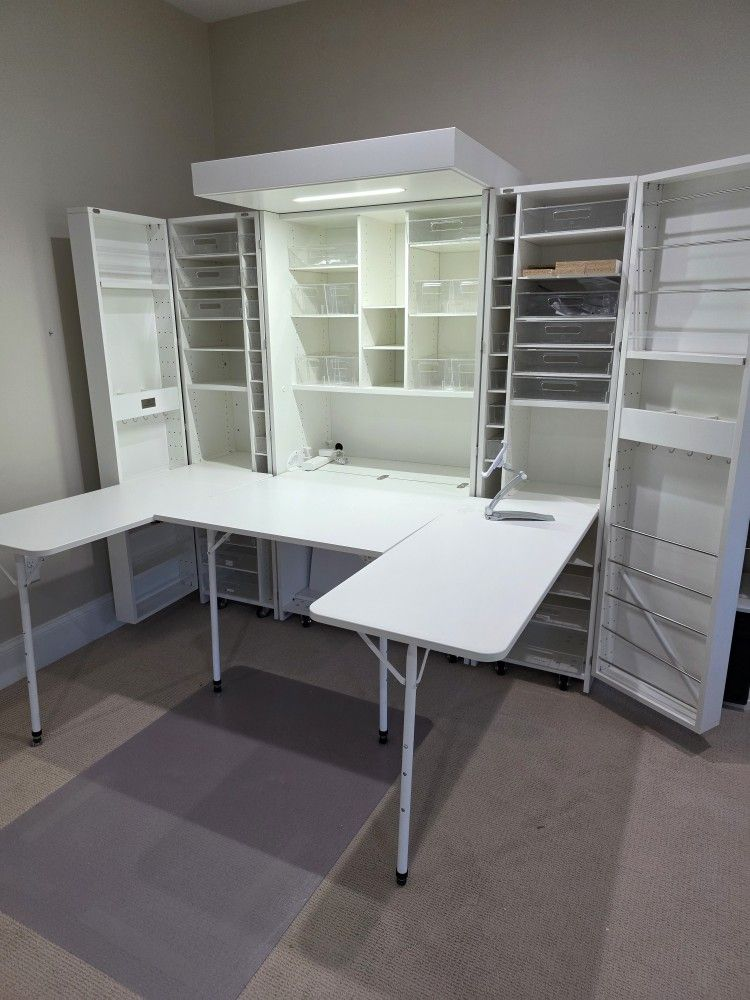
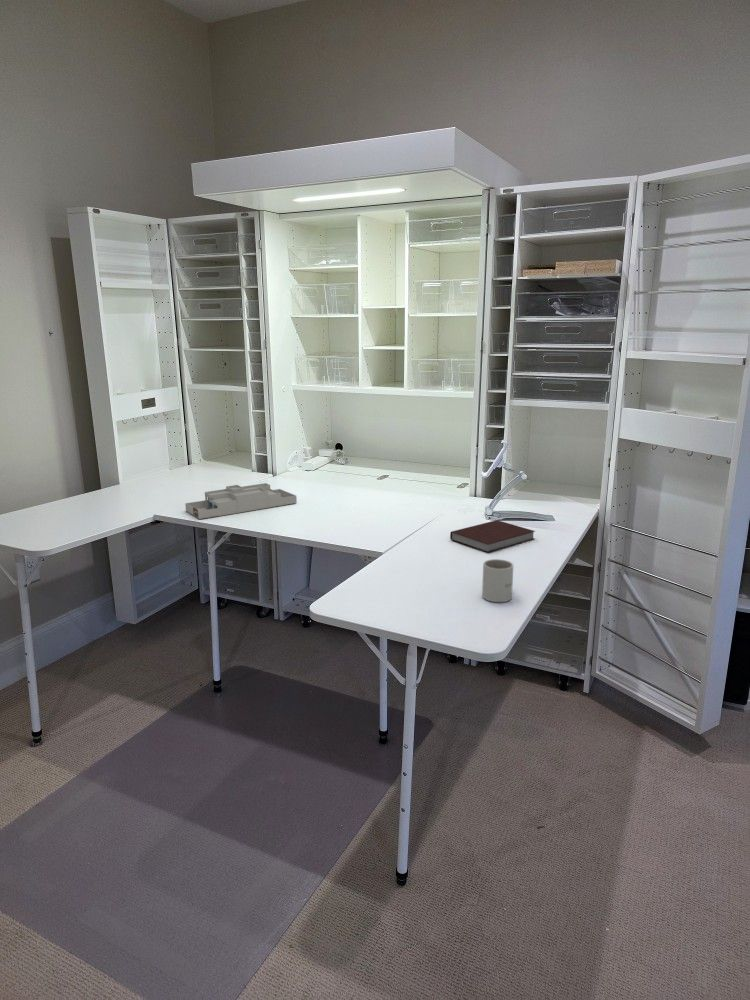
+ notebook [449,519,536,553]
+ mug [481,558,514,603]
+ desk organizer [184,482,298,520]
